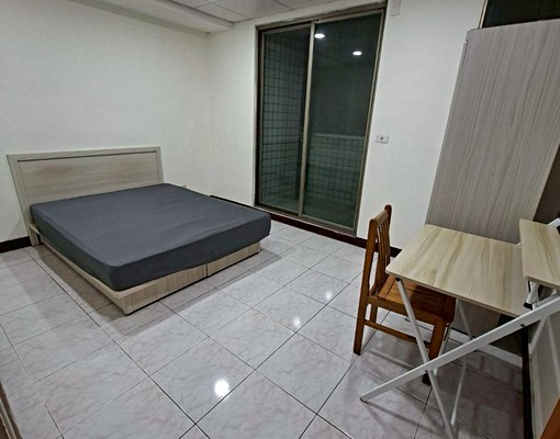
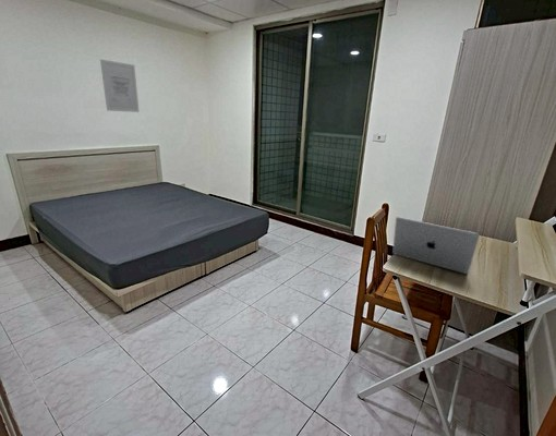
+ wall art [99,58,141,113]
+ laptop [391,216,481,275]
